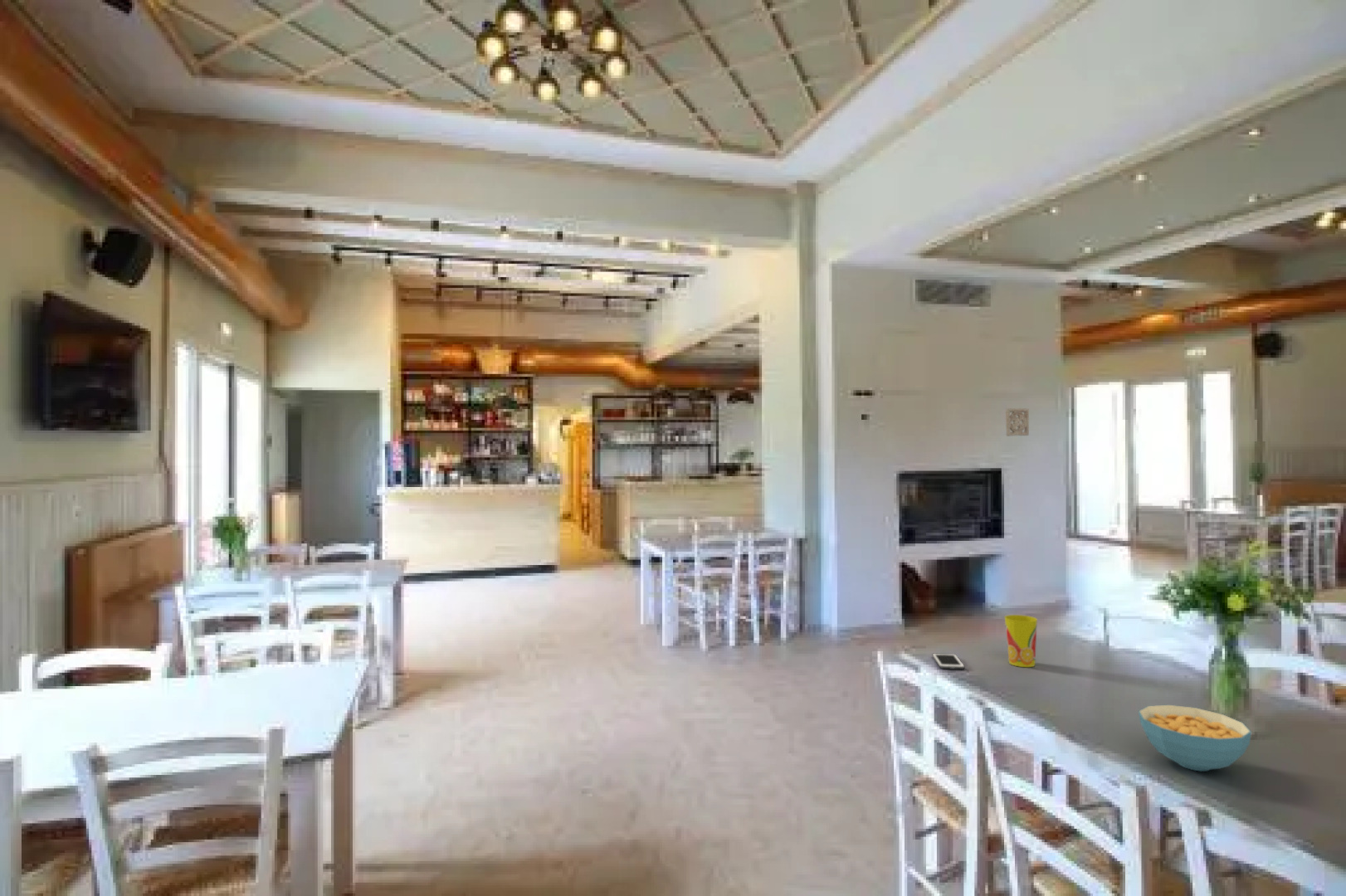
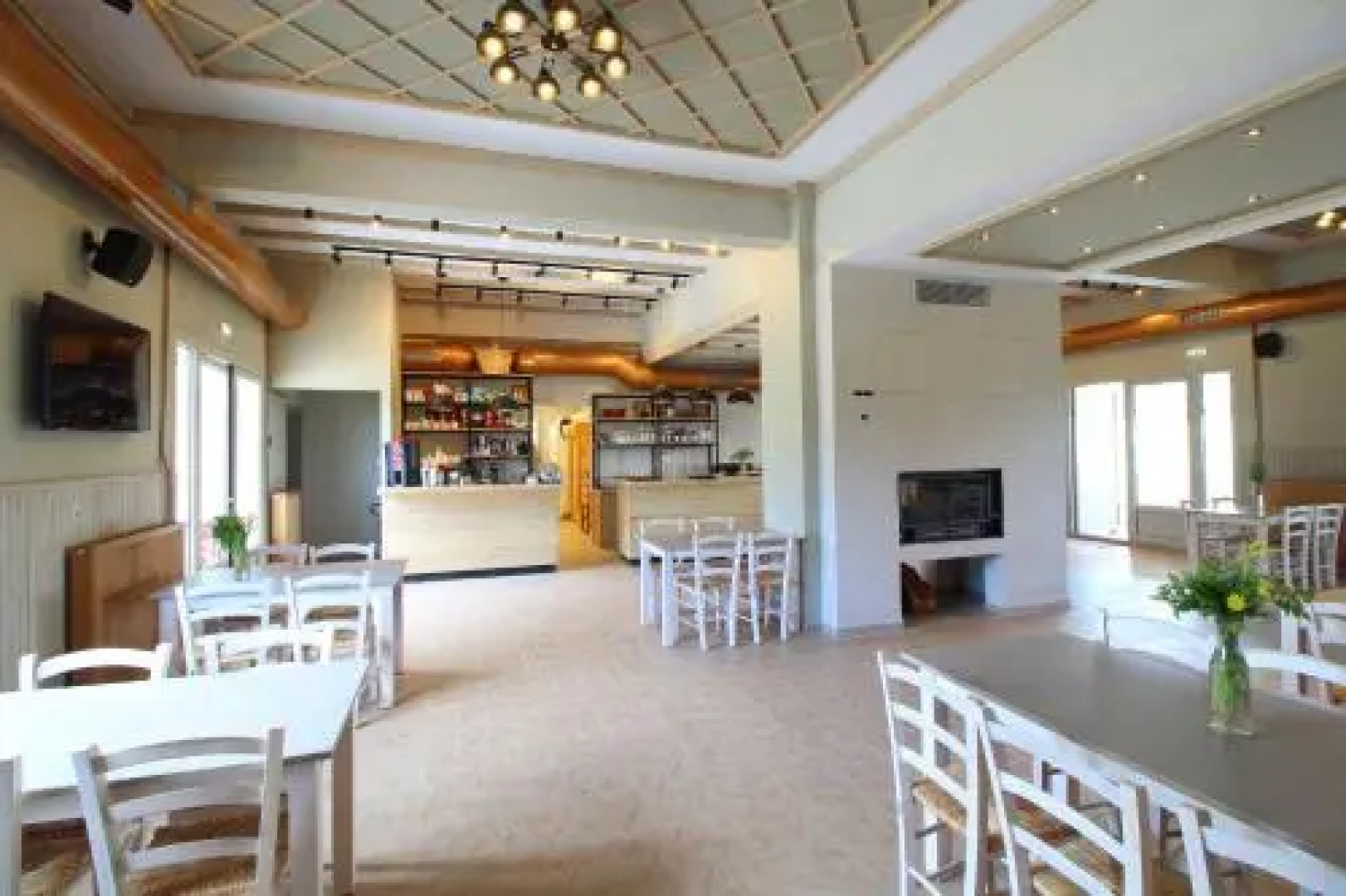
- cell phone [932,653,965,670]
- cup [1004,614,1038,668]
- cereal bowl [1138,704,1252,772]
- wall ornament [1005,407,1030,437]
